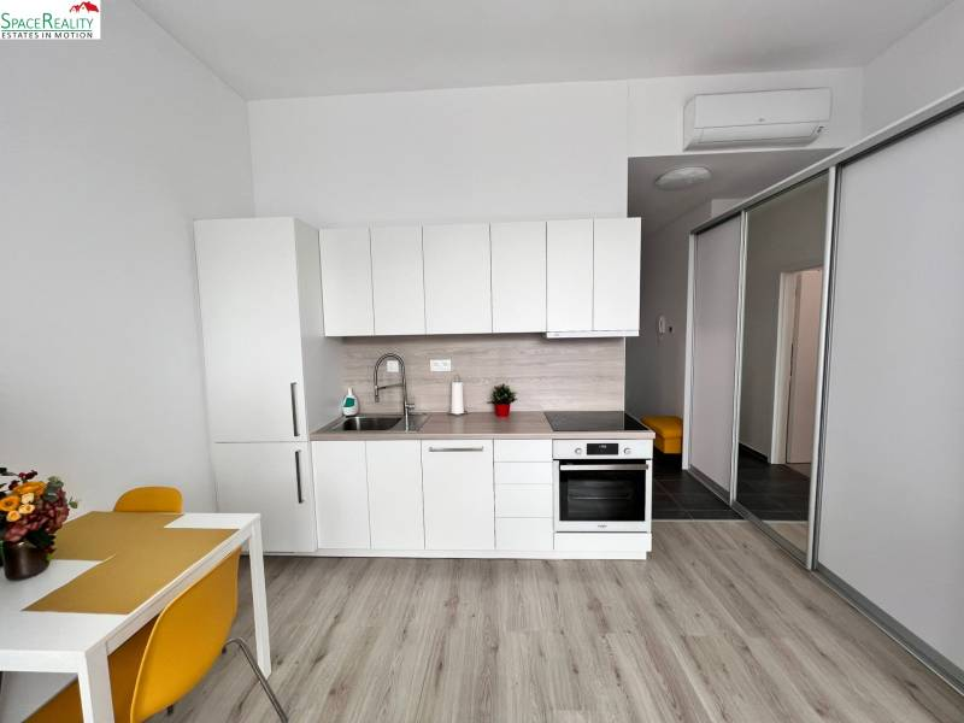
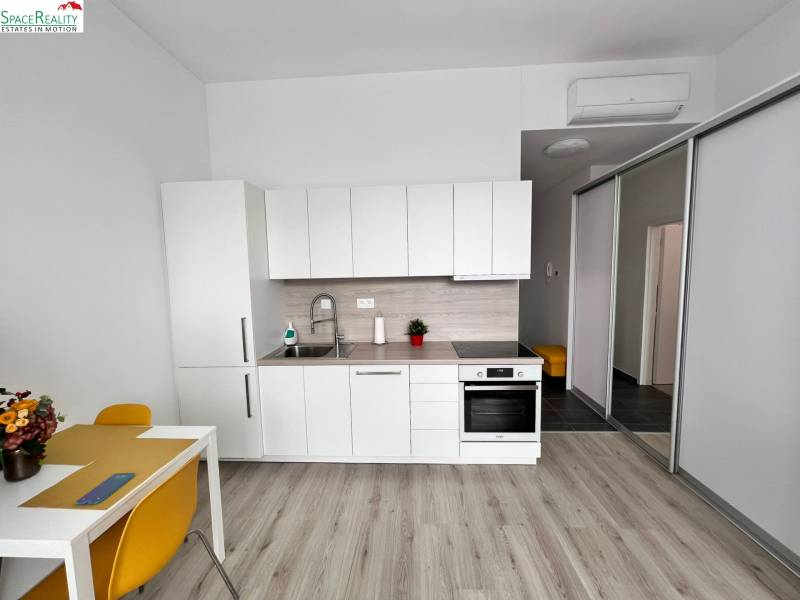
+ smartphone [76,472,135,505]
